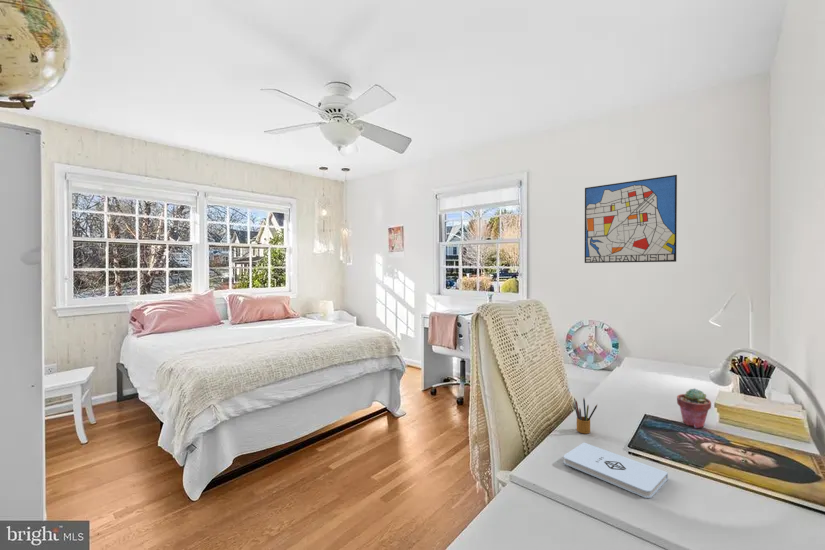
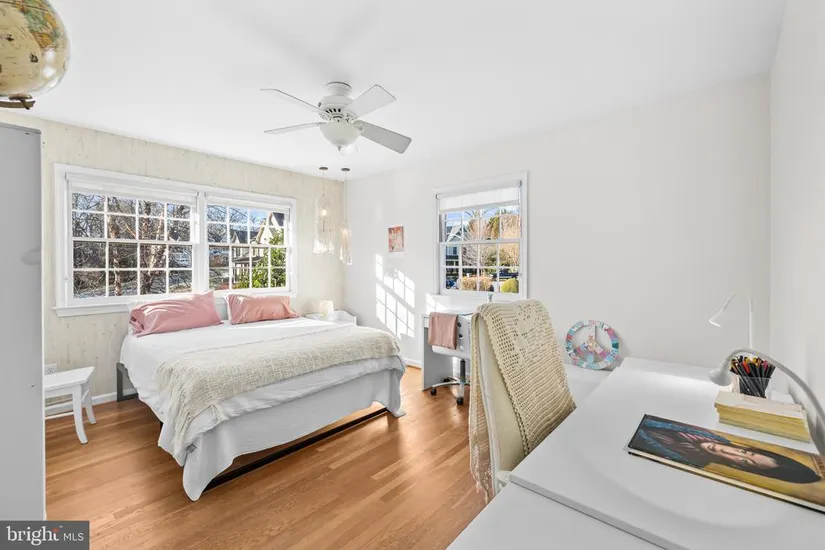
- potted succulent [676,387,712,429]
- pencil box [573,397,598,435]
- wall art [584,174,678,264]
- notepad [563,442,669,499]
